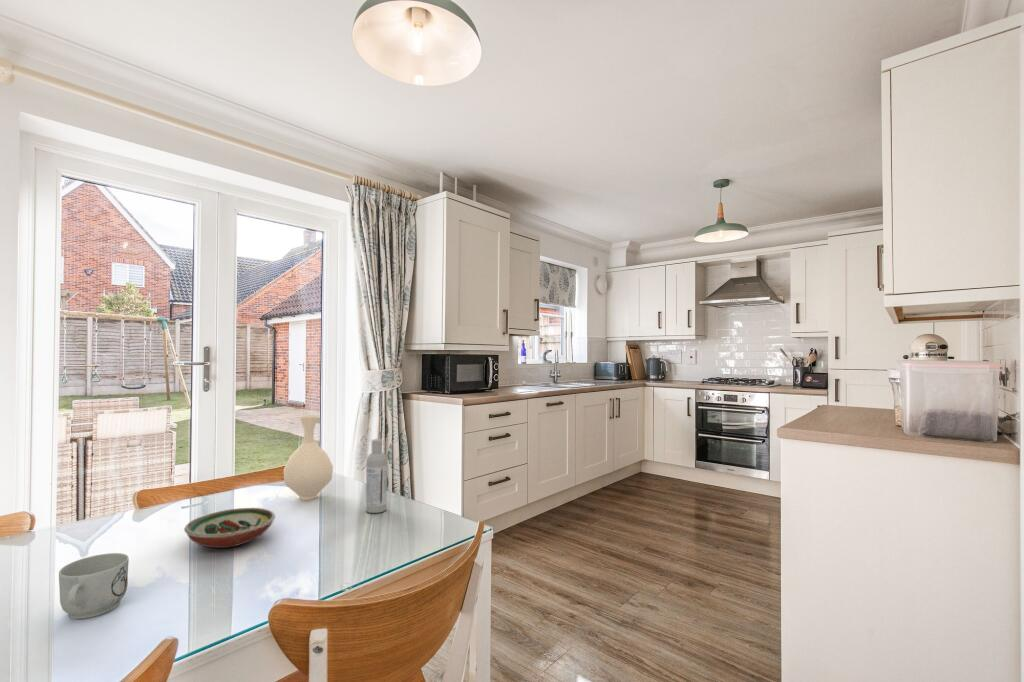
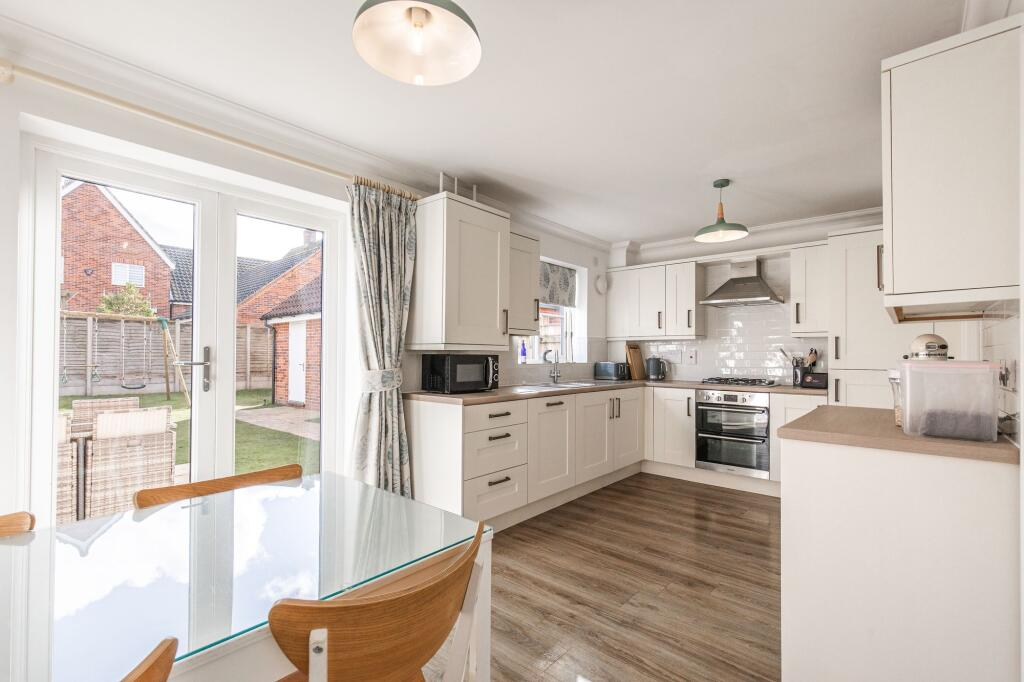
- decorative bowl [183,507,276,549]
- bottle [365,438,388,514]
- vase [283,414,334,501]
- mug [58,552,130,620]
